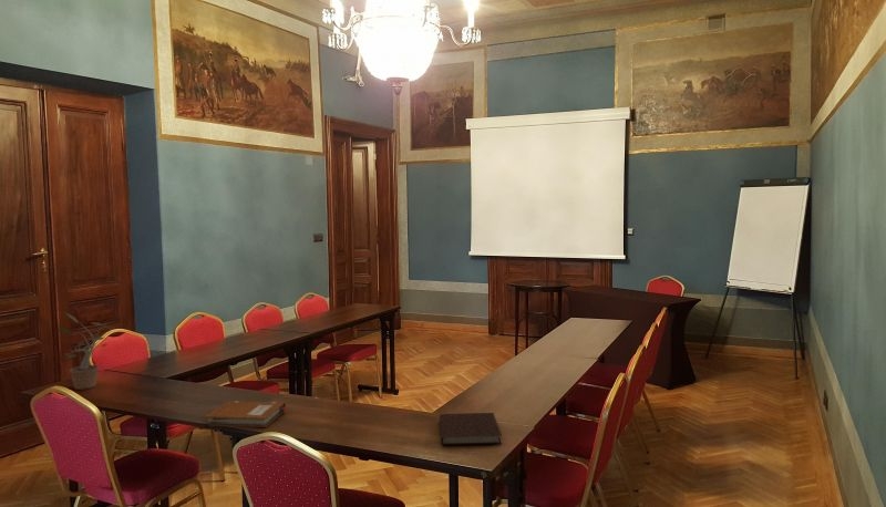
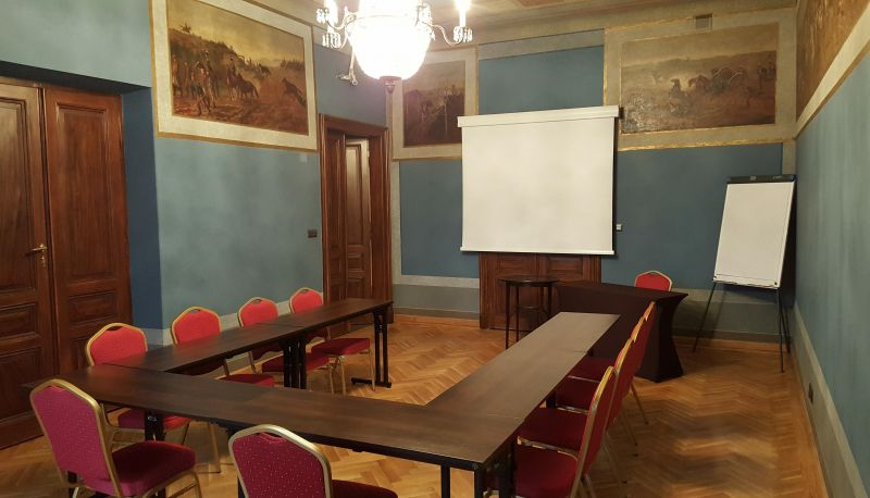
- notebook [204,400,288,428]
- notebook [439,412,503,446]
- potted plant [58,311,112,391]
